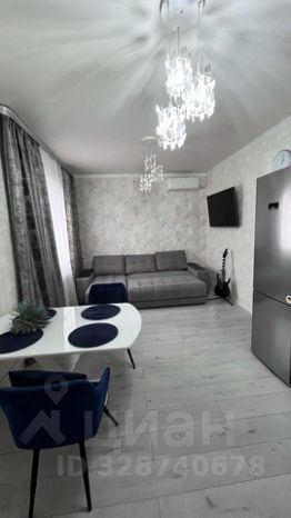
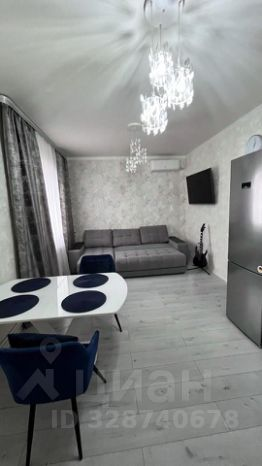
- succulent plant [7,299,52,335]
